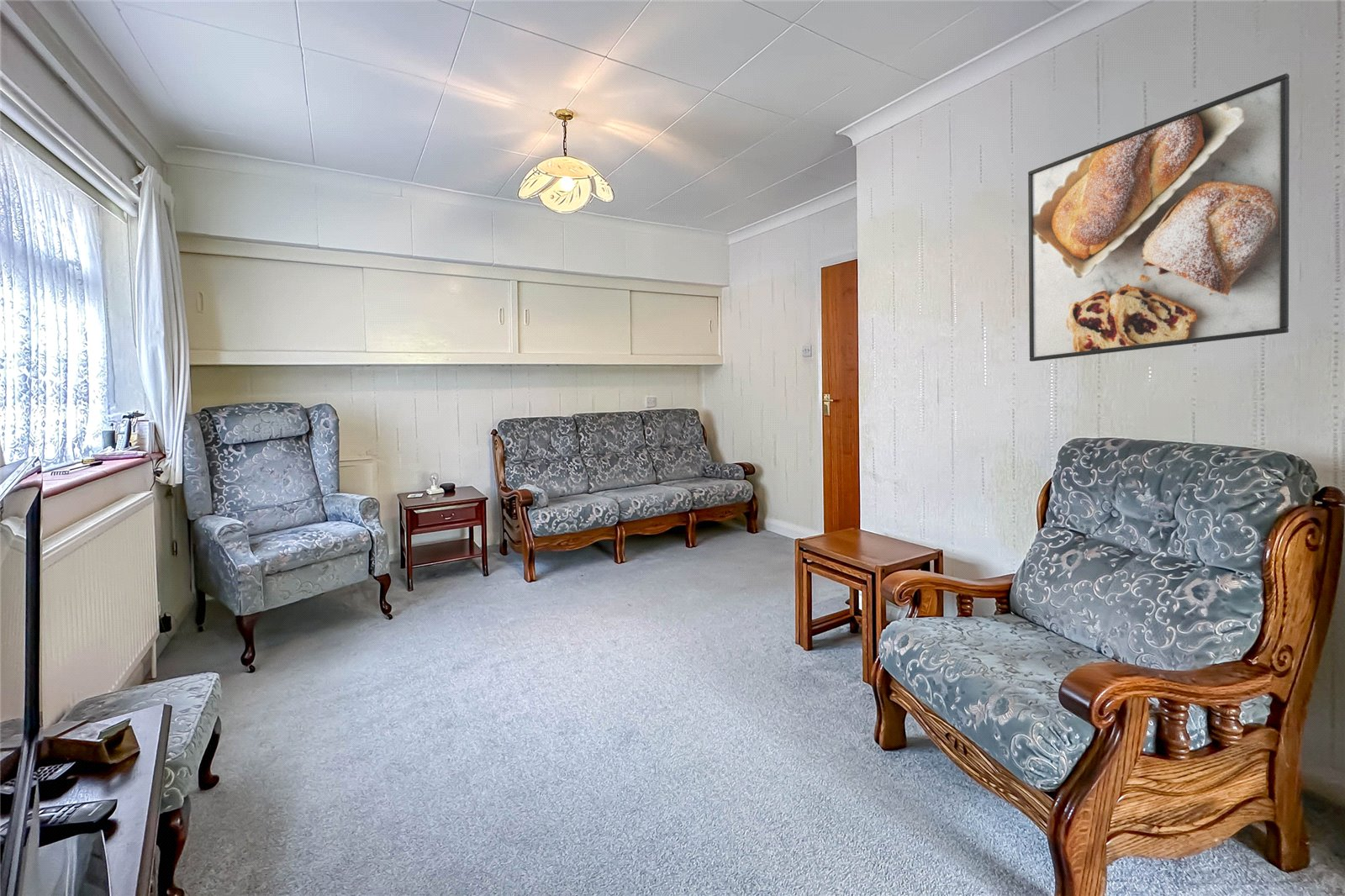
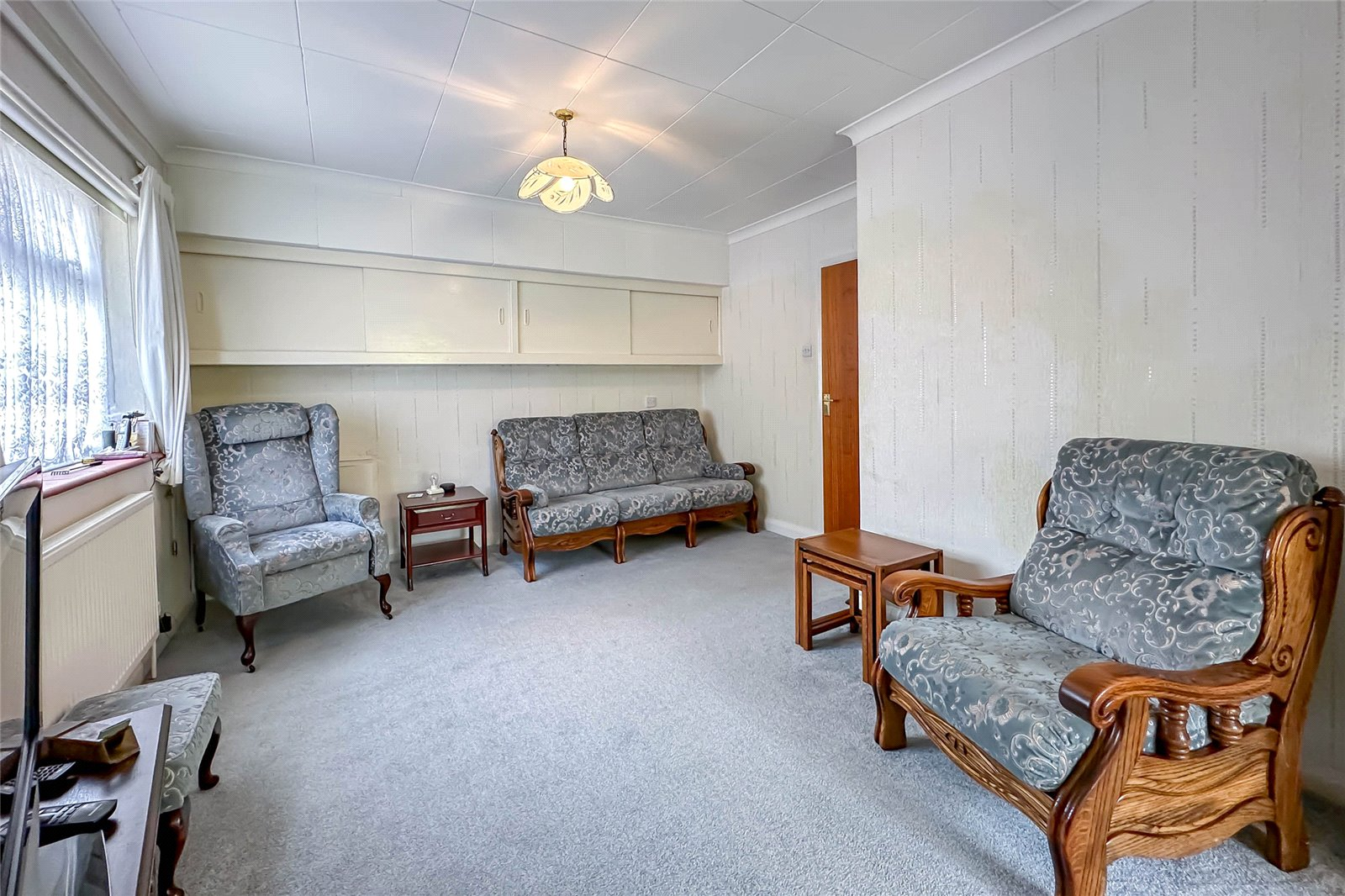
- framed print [1027,72,1290,362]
